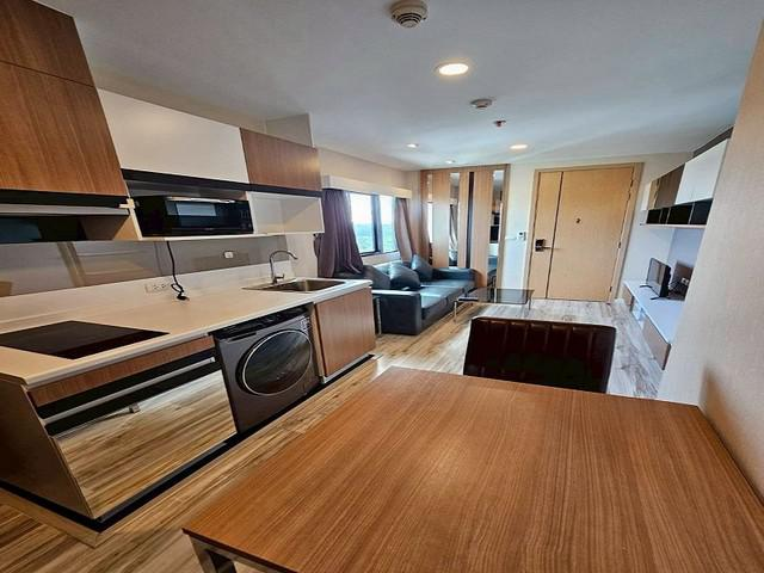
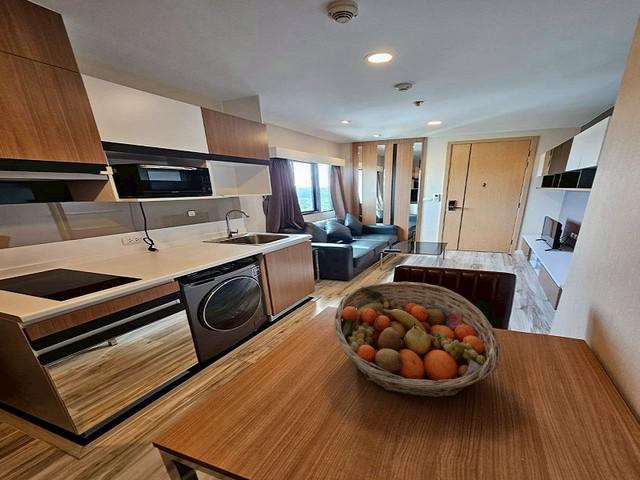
+ fruit basket [333,281,501,398]
